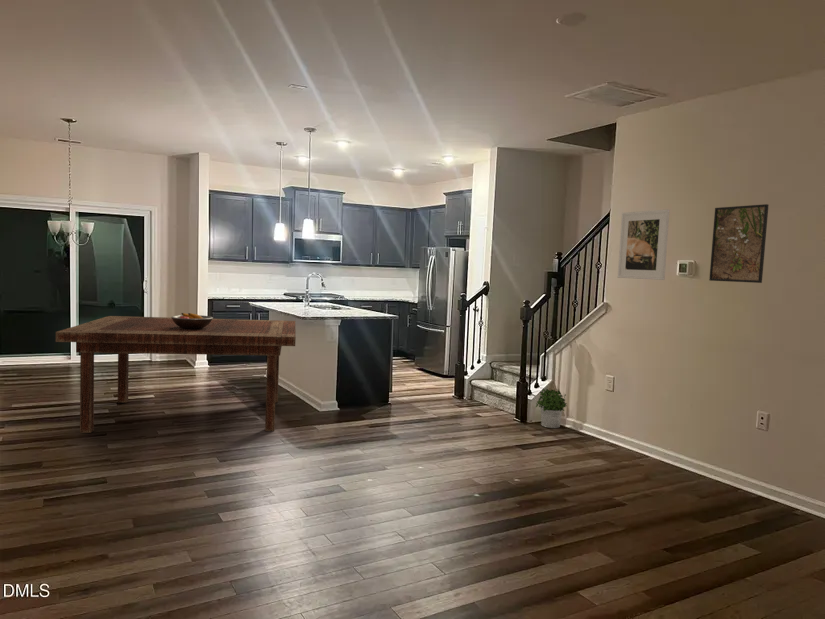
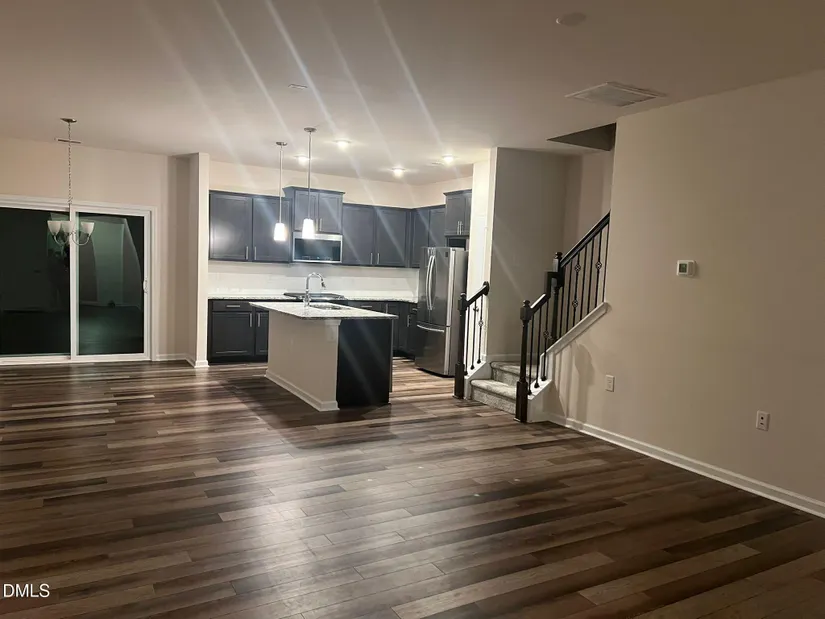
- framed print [617,208,671,281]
- fruit bowl [170,312,214,329]
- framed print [708,203,770,284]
- dining table [55,315,297,434]
- potted plant [535,387,568,429]
